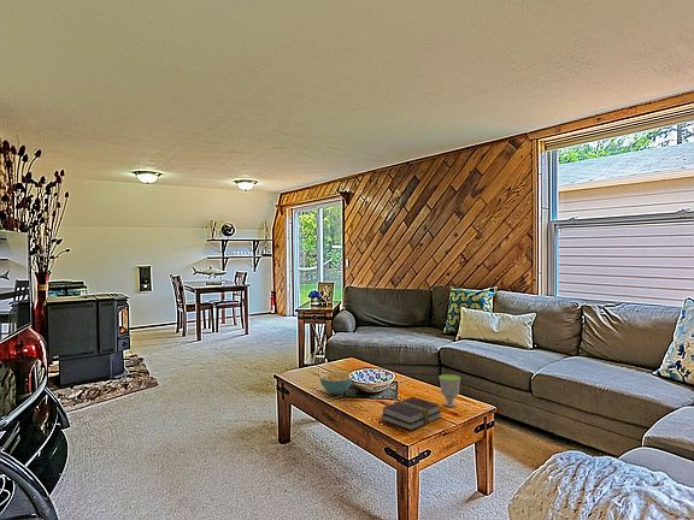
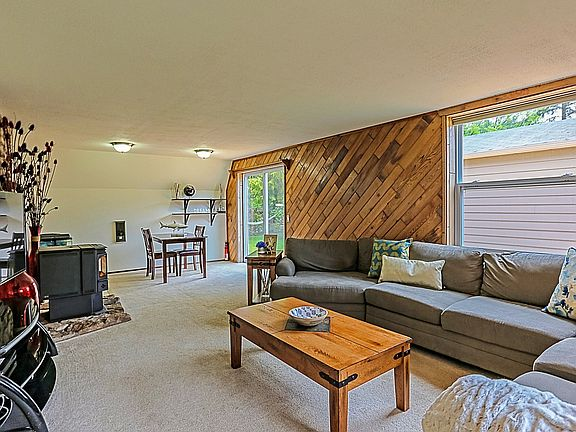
- book [381,396,442,431]
- cup [439,373,461,408]
- cereal bowl [318,371,354,396]
